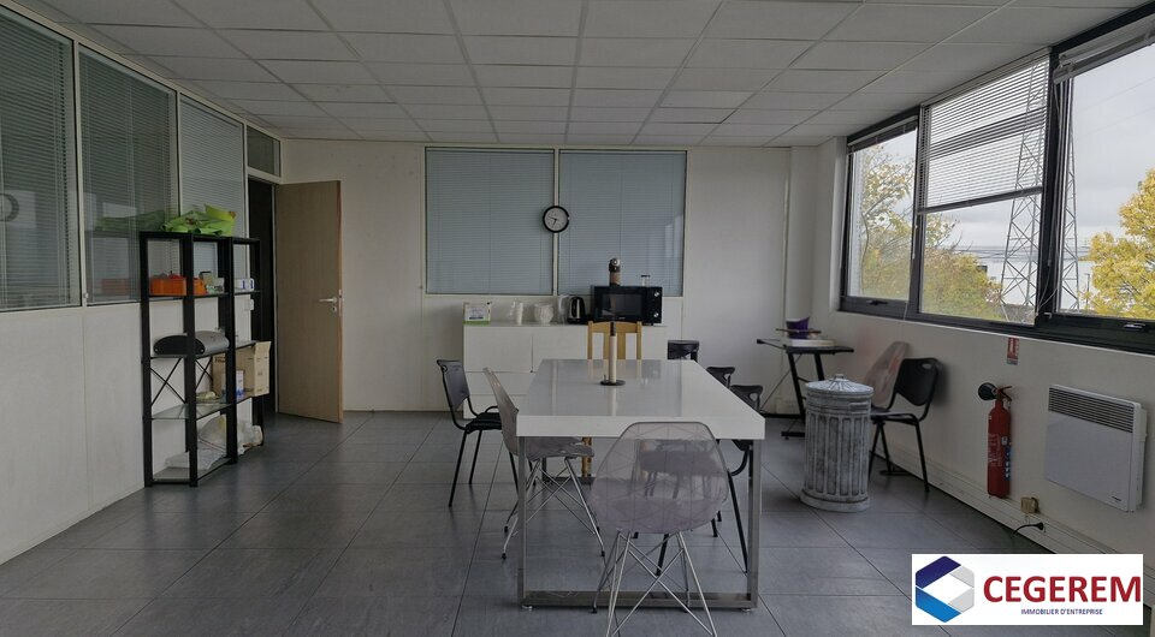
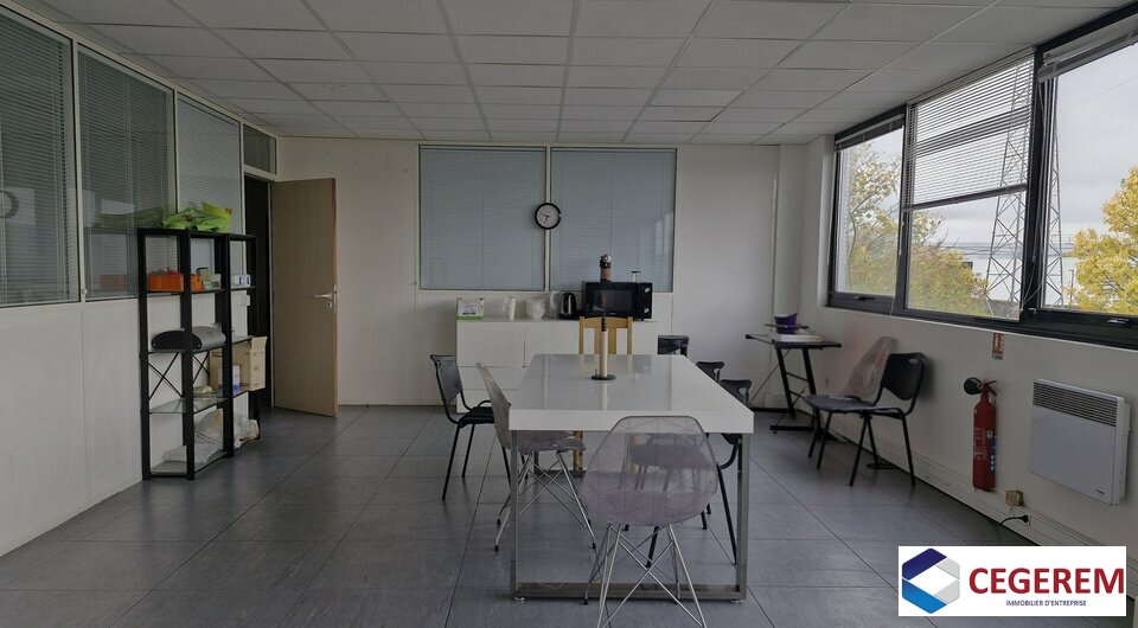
- trash can [800,374,875,513]
